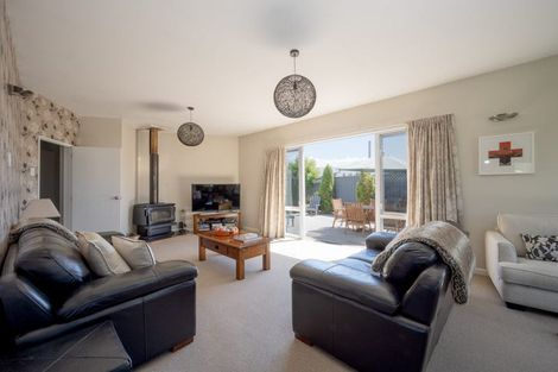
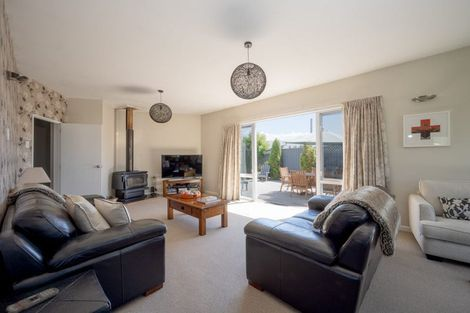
+ remote control [5,287,60,313]
